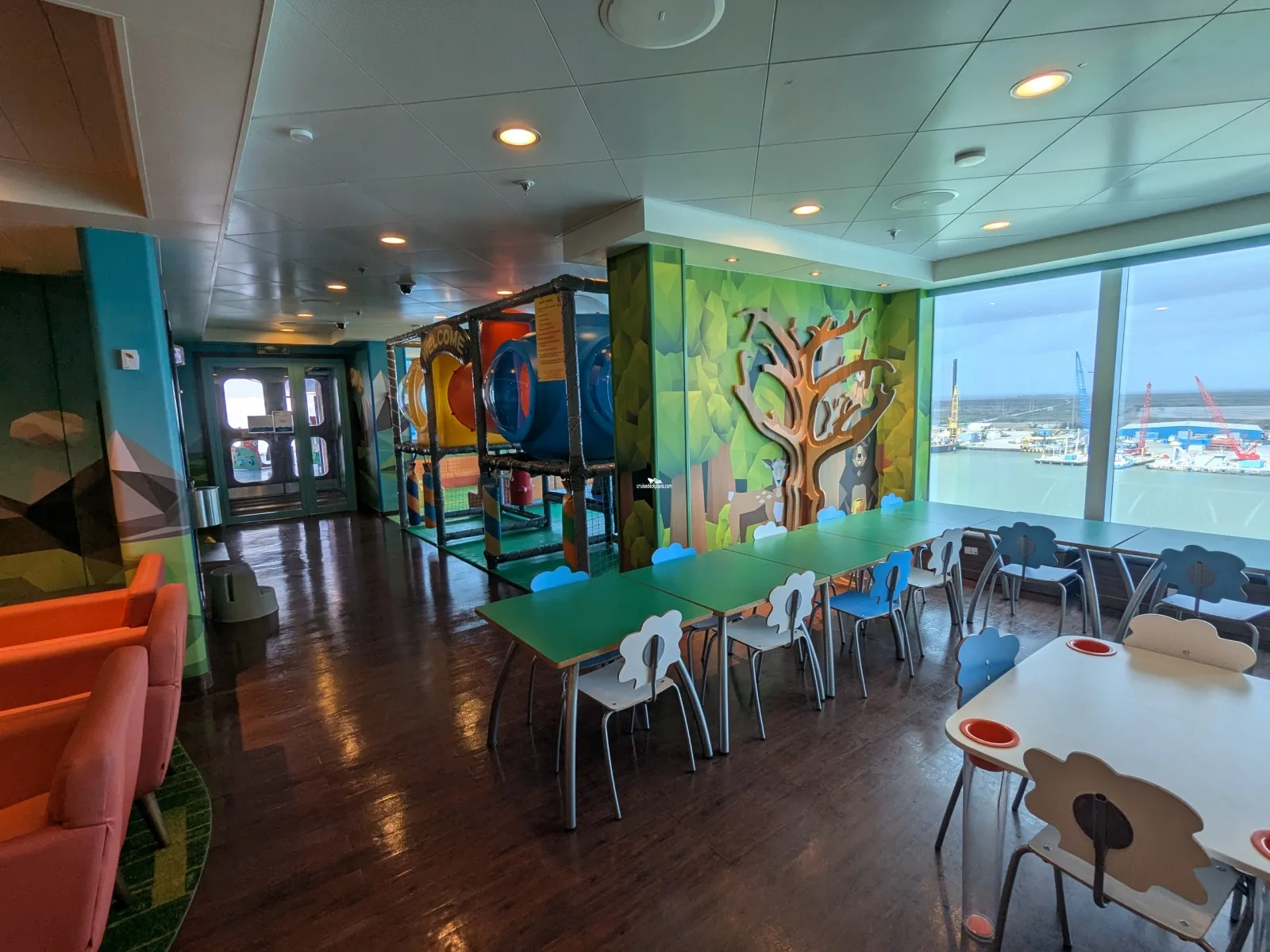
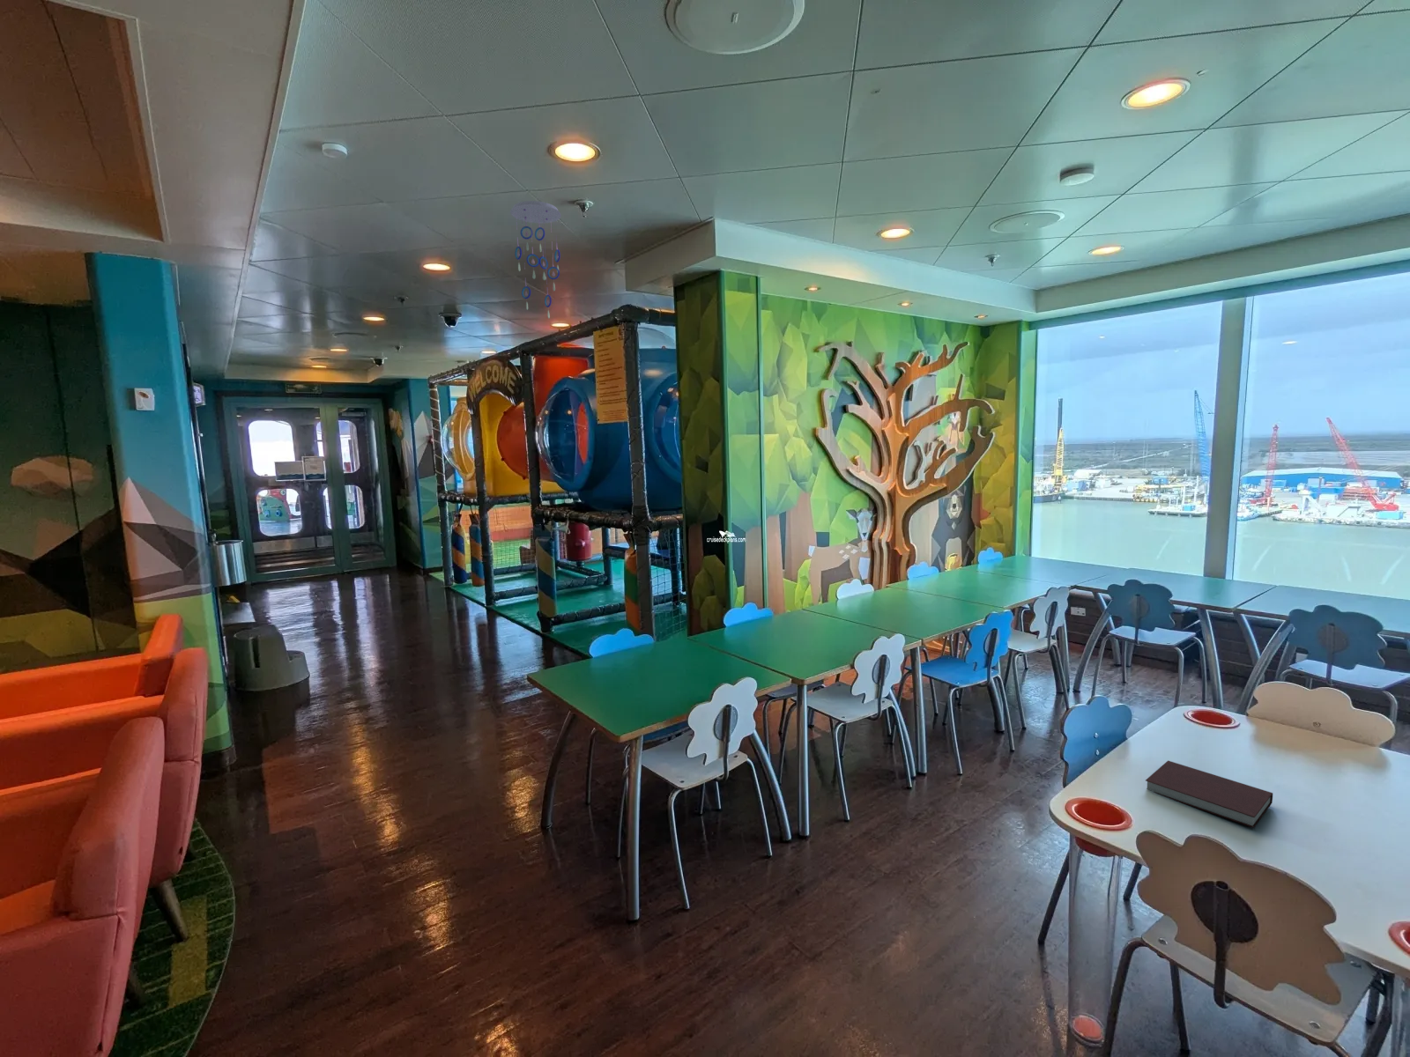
+ ceiling mobile [510,200,562,320]
+ notebook [1145,761,1273,829]
